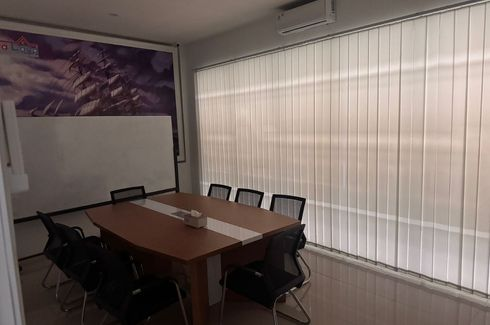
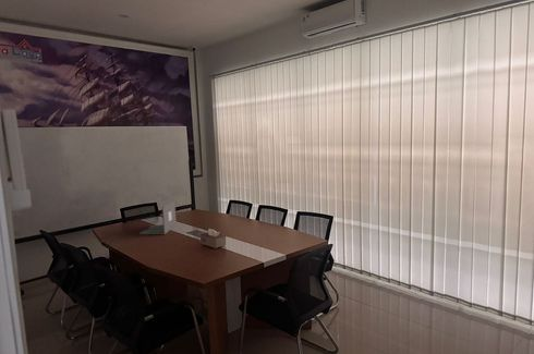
+ laptop [138,199,178,235]
